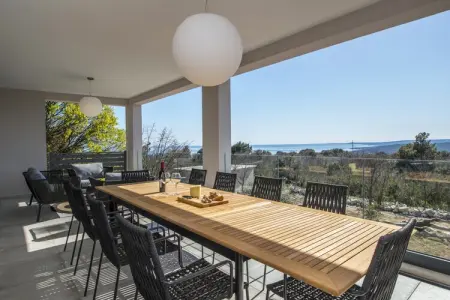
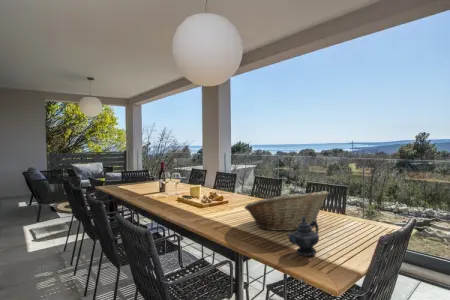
+ teapot [286,216,320,257]
+ fruit basket [244,190,330,232]
